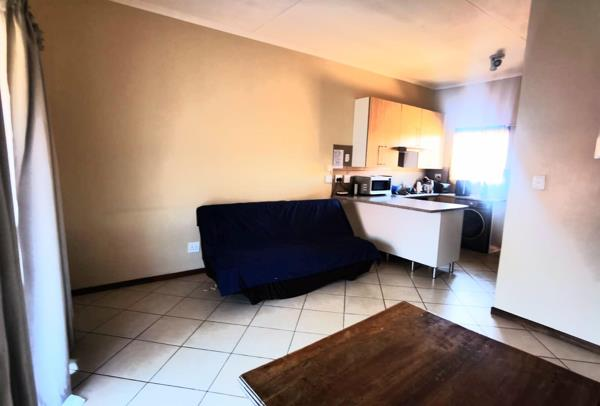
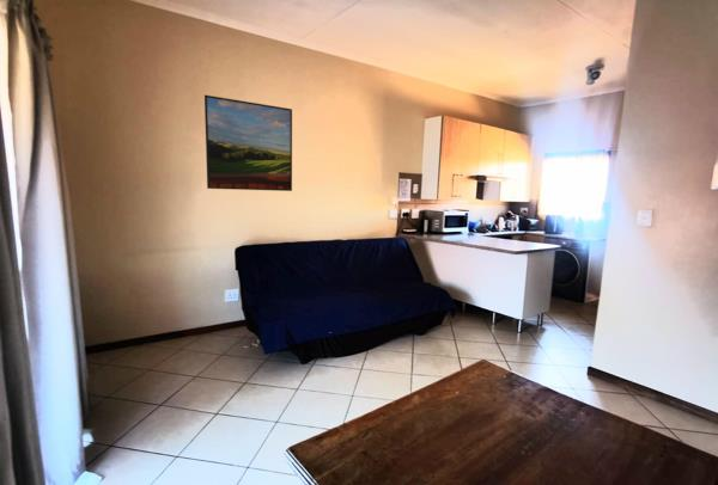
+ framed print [203,94,293,192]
